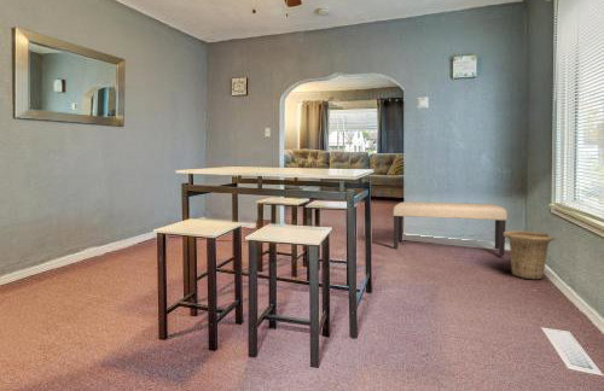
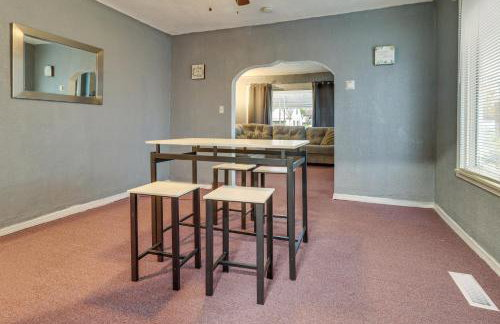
- basket [504,229,556,280]
- bench [391,200,509,257]
